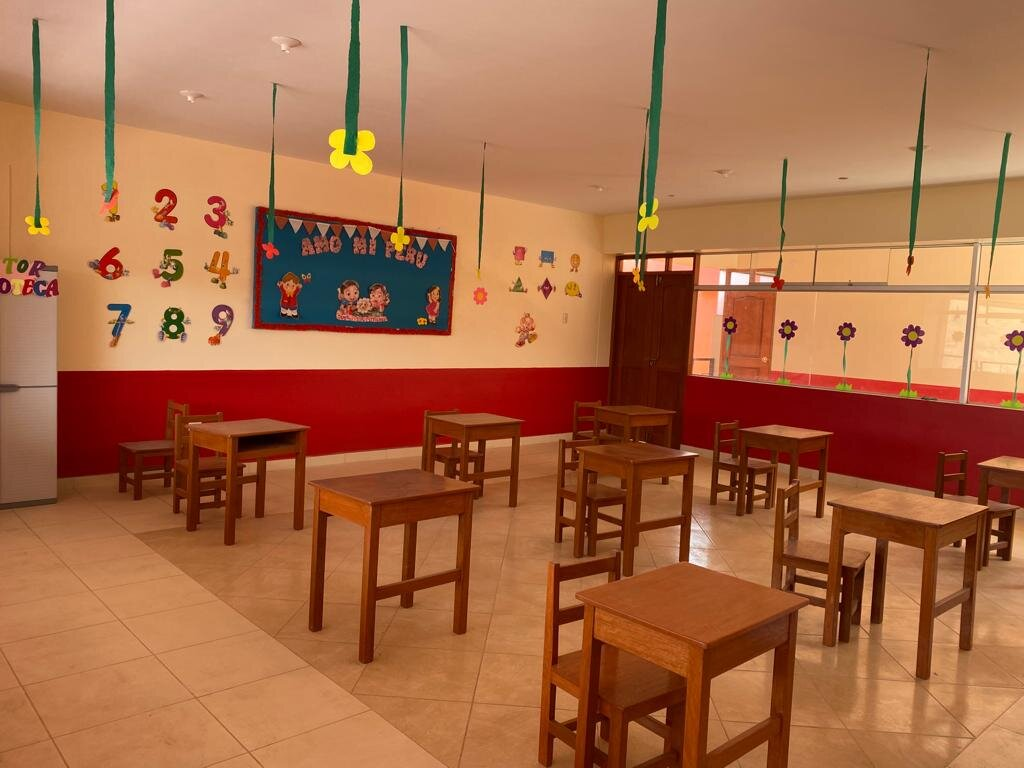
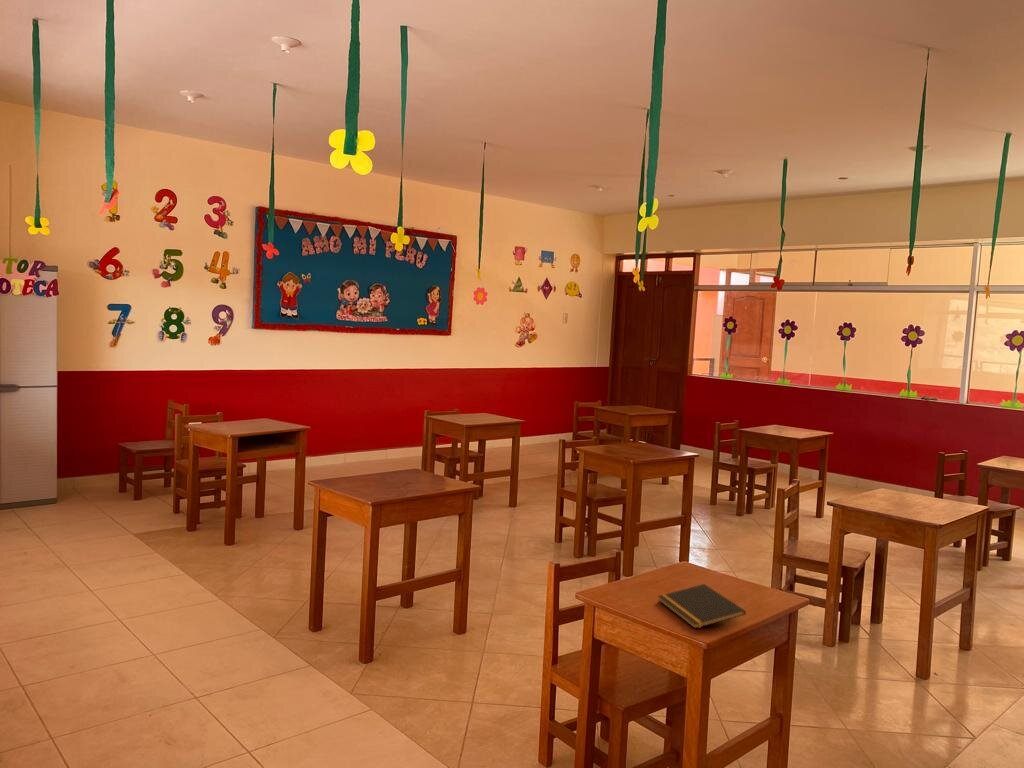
+ notepad [657,583,747,630]
